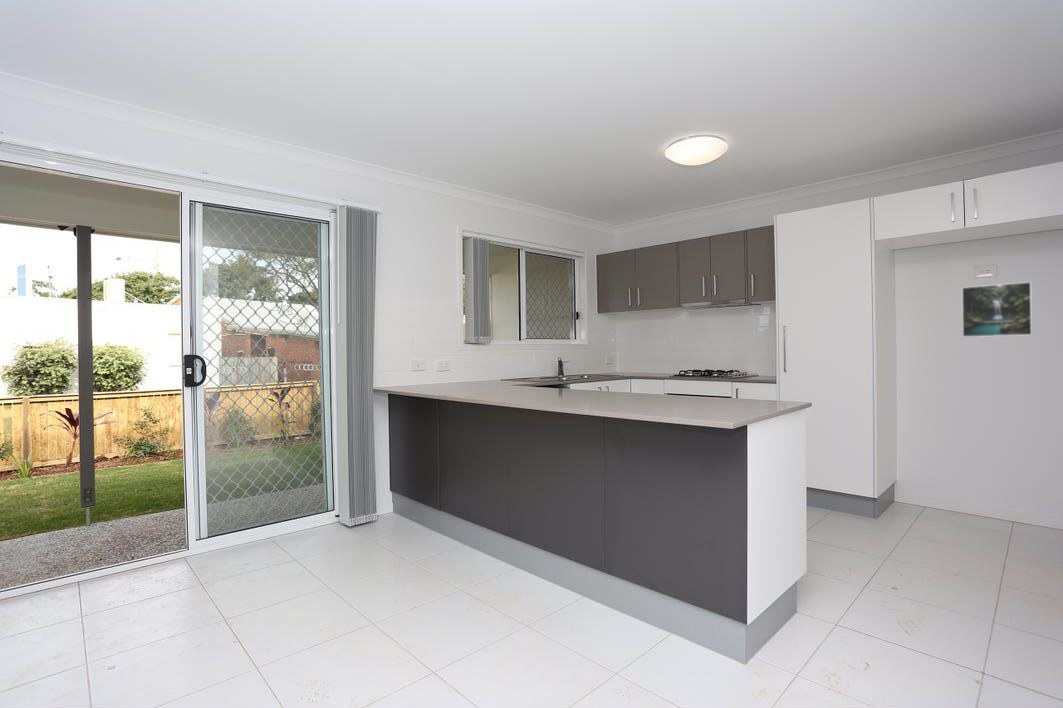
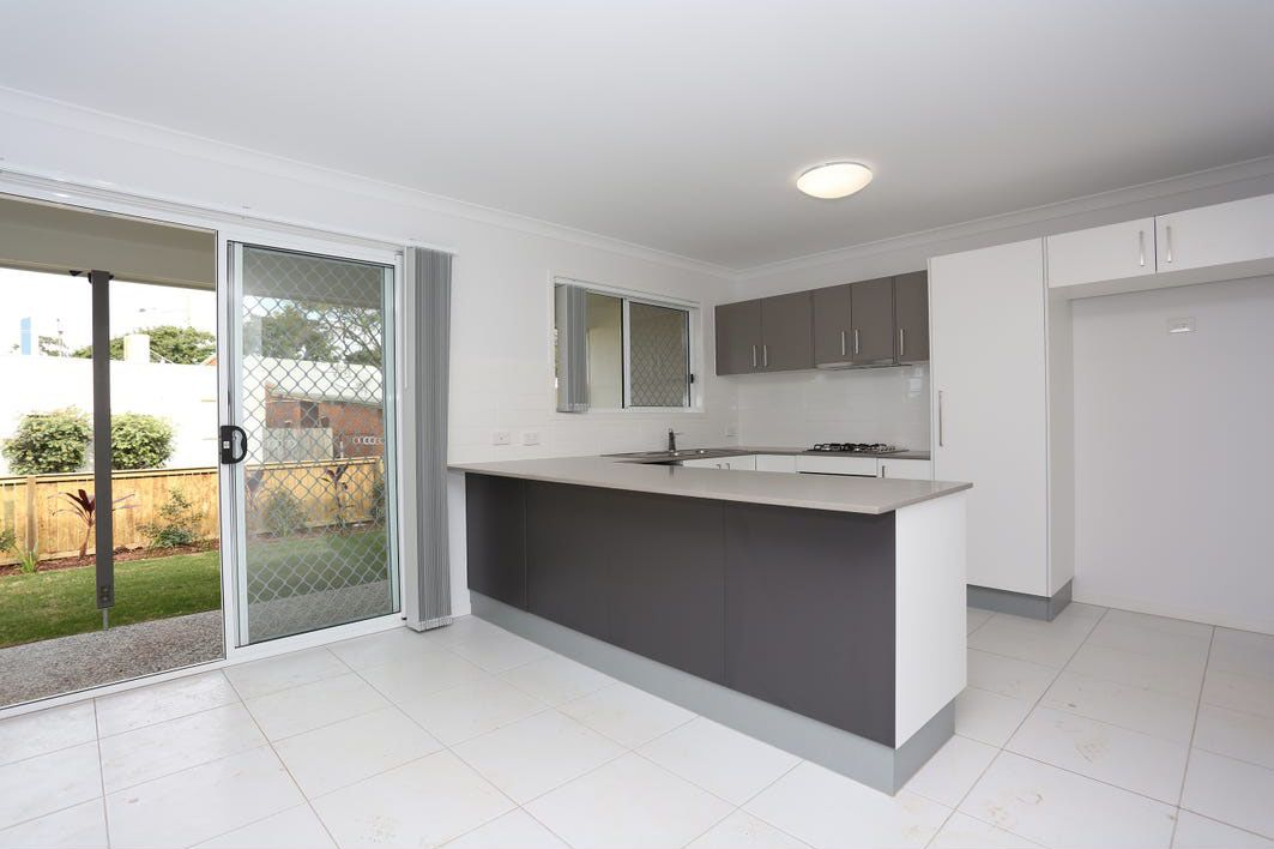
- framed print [961,281,1033,338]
